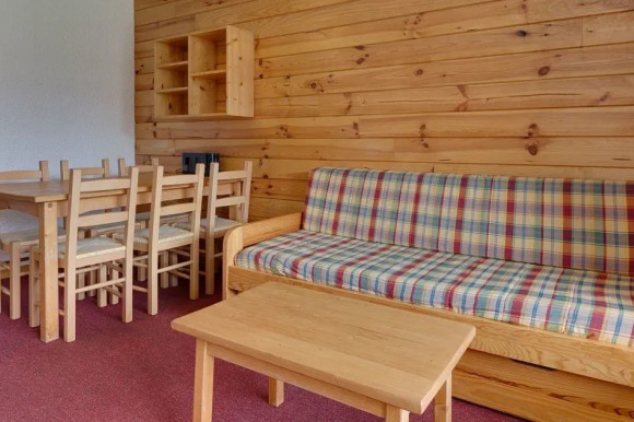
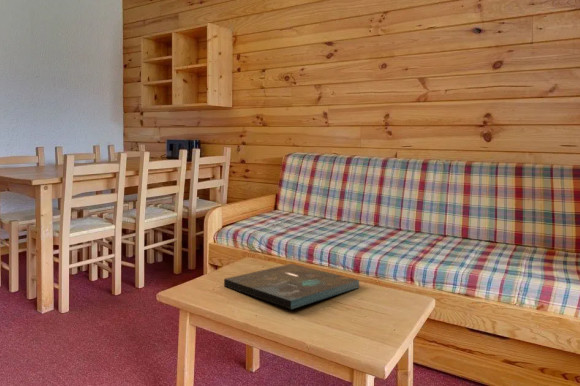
+ board game [223,263,360,310]
